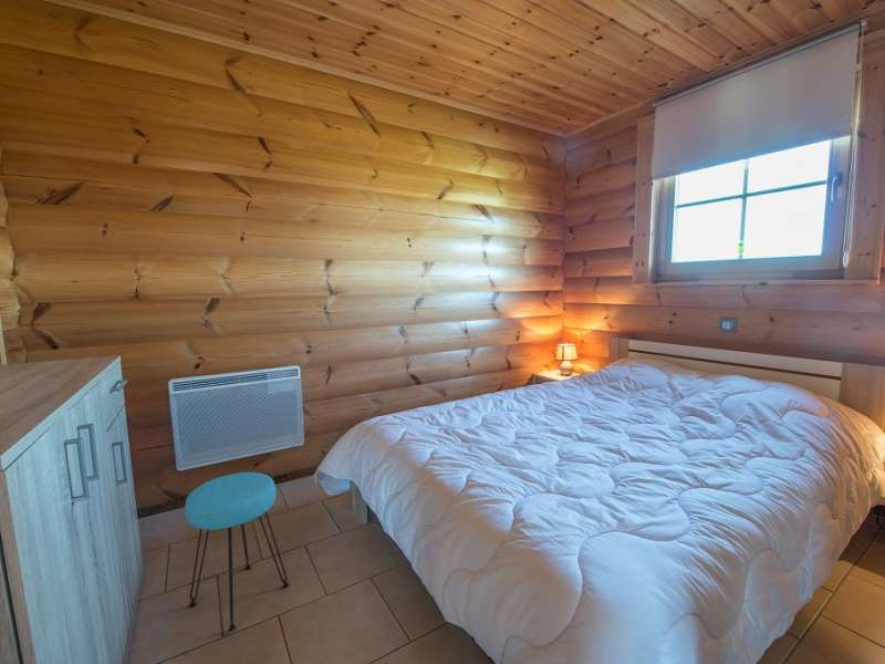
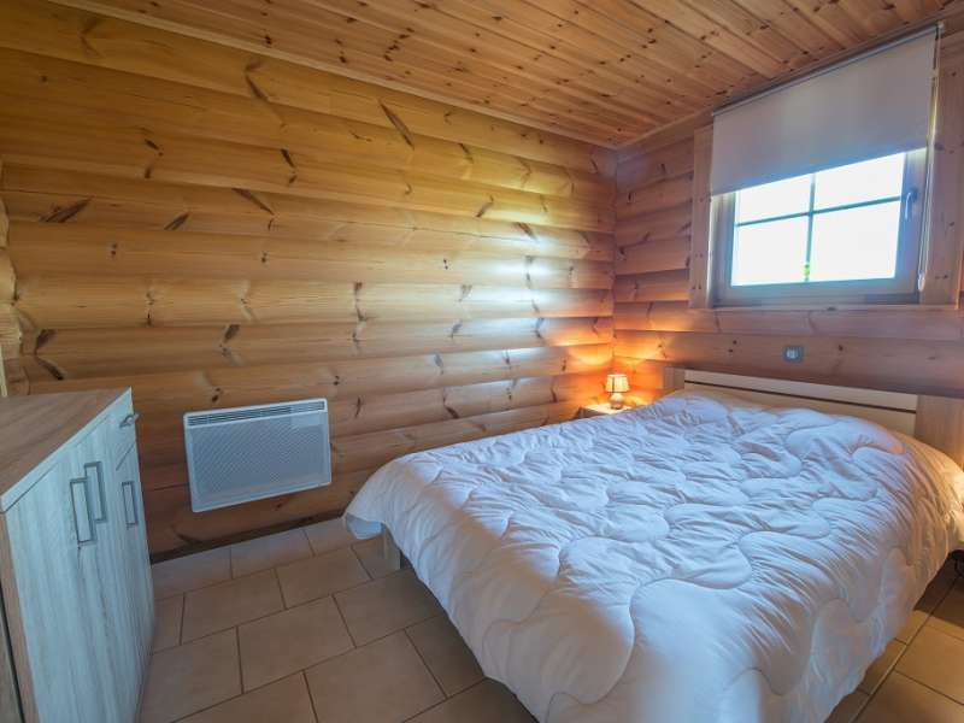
- stool [184,471,290,632]
